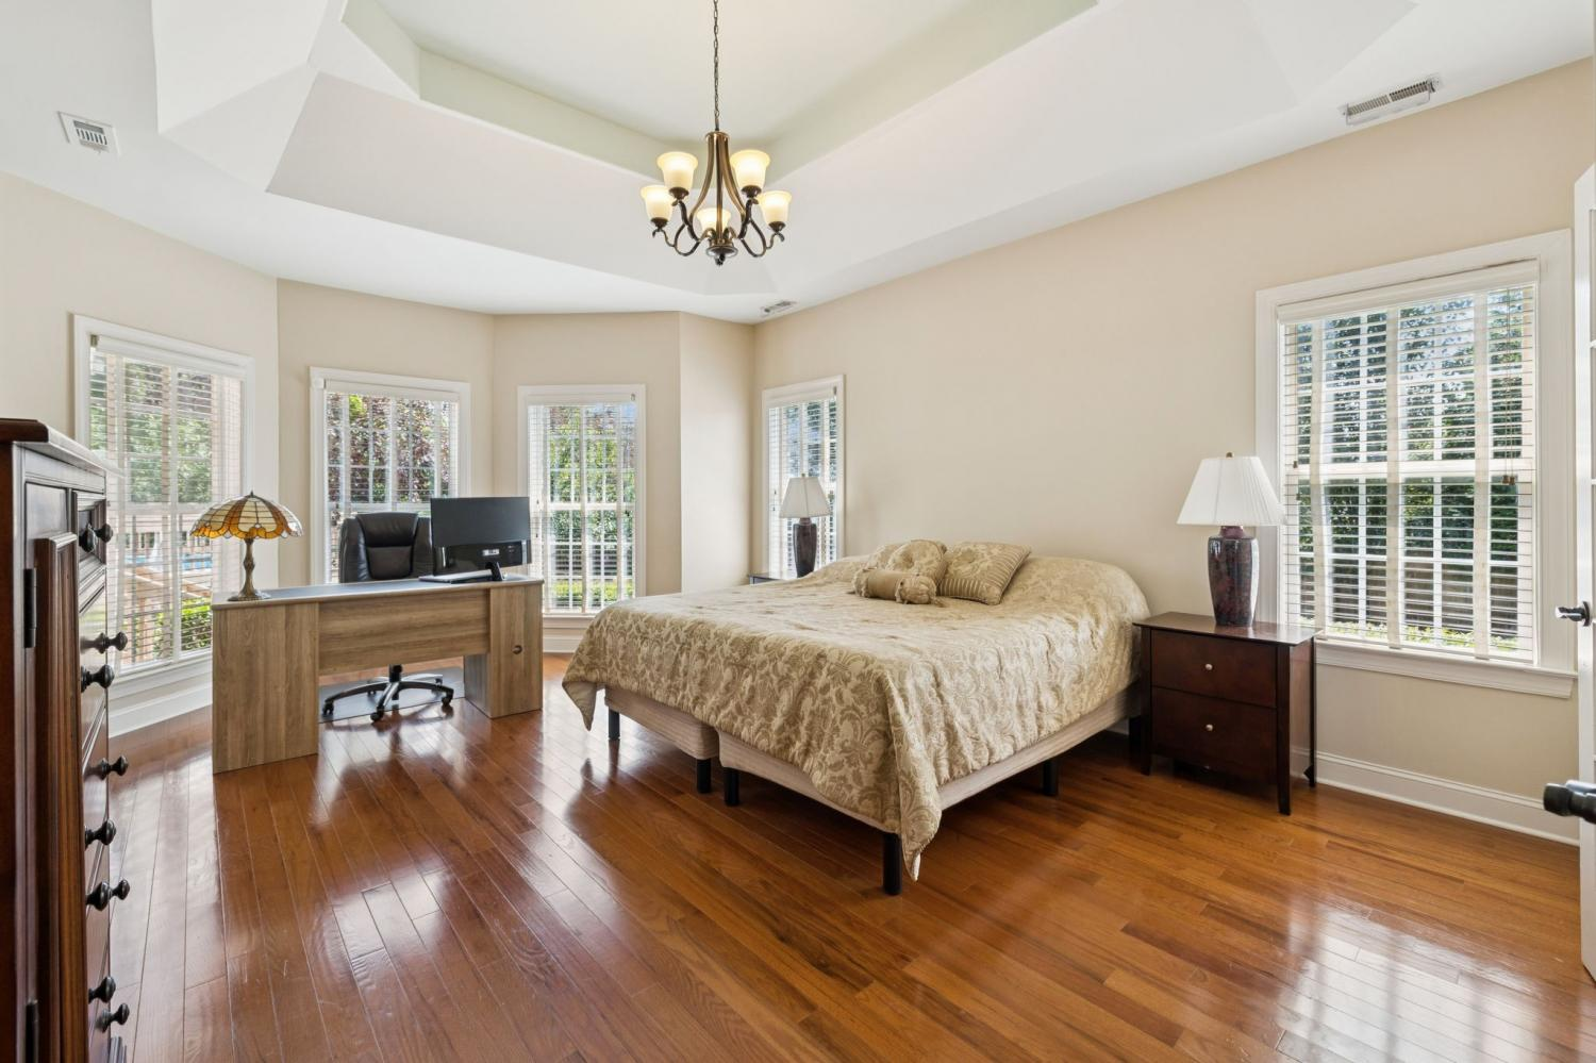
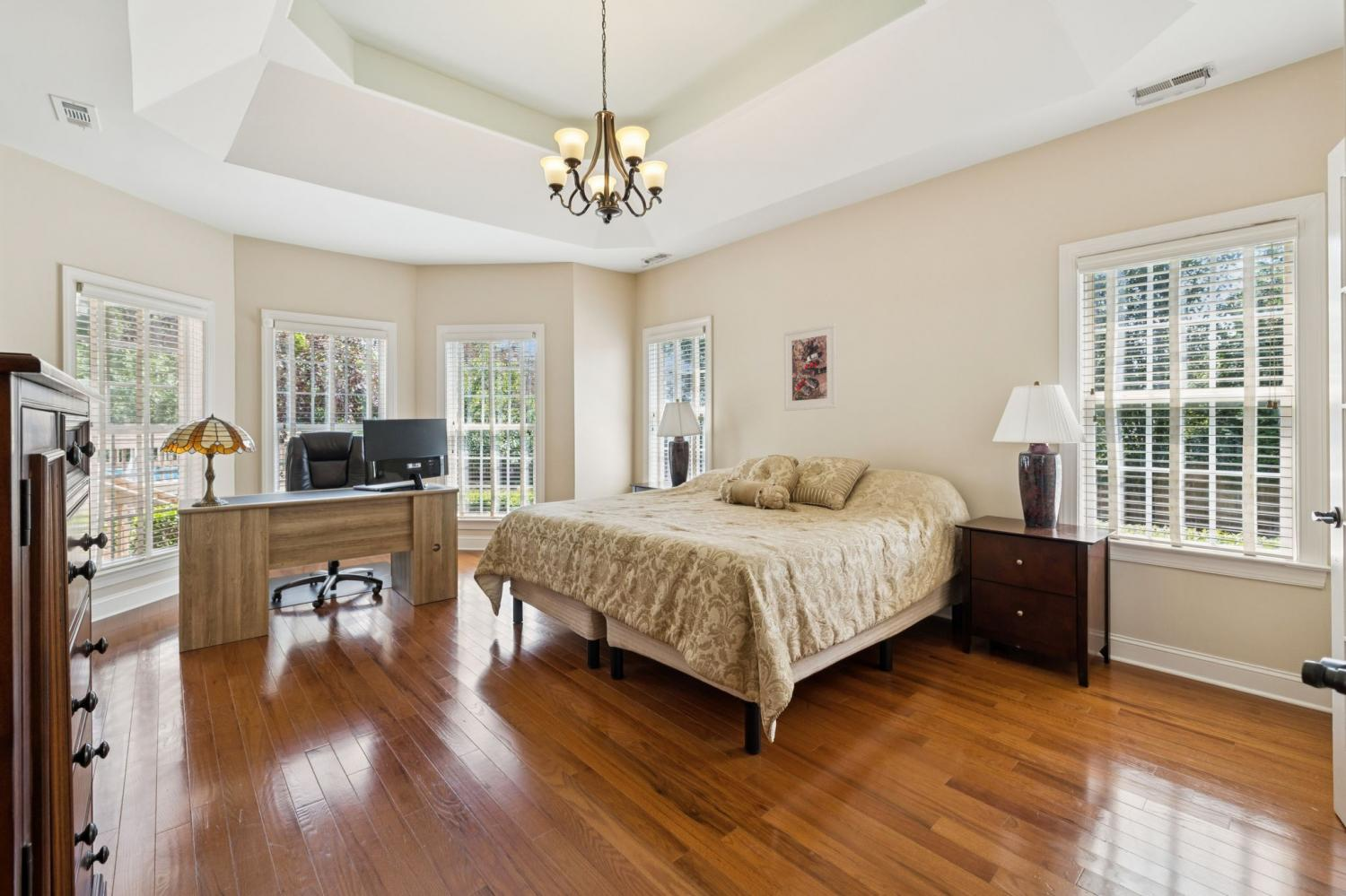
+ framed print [783,323,838,412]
